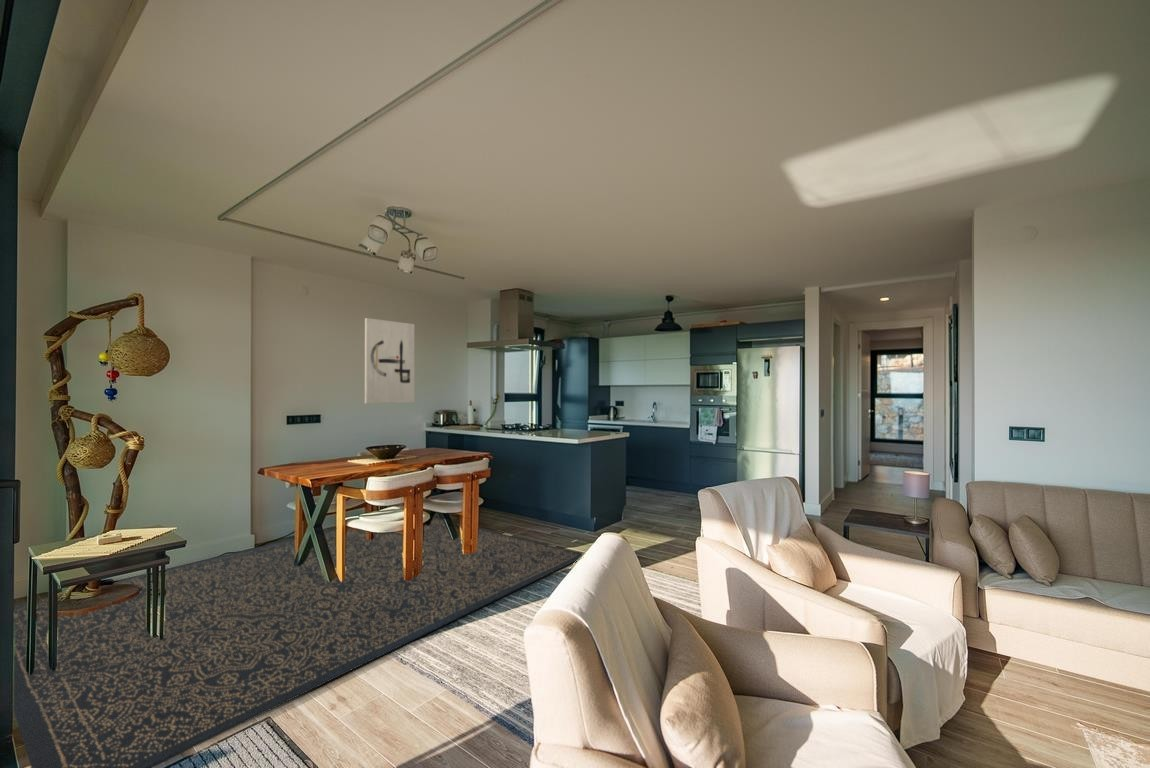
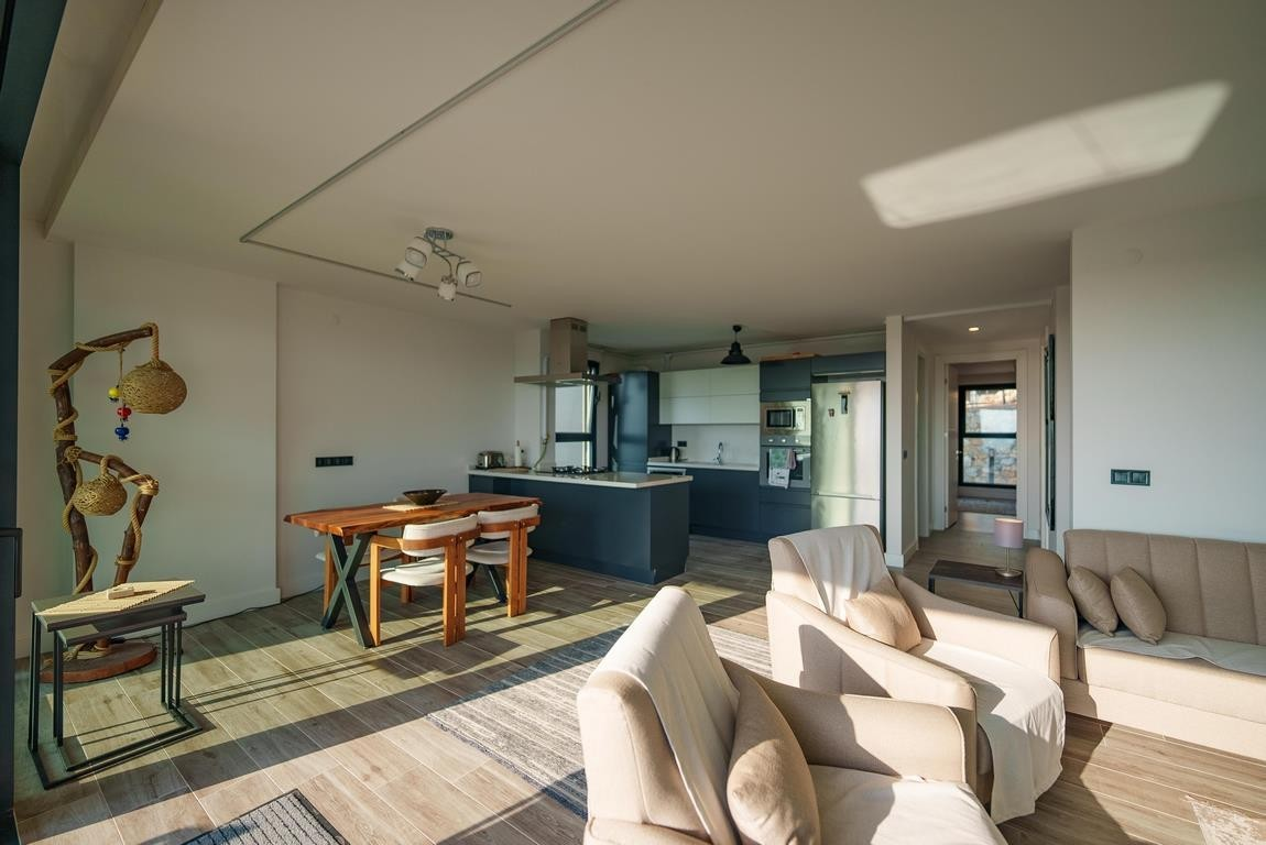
- wall art [364,317,415,404]
- rug [12,516,584,768]
